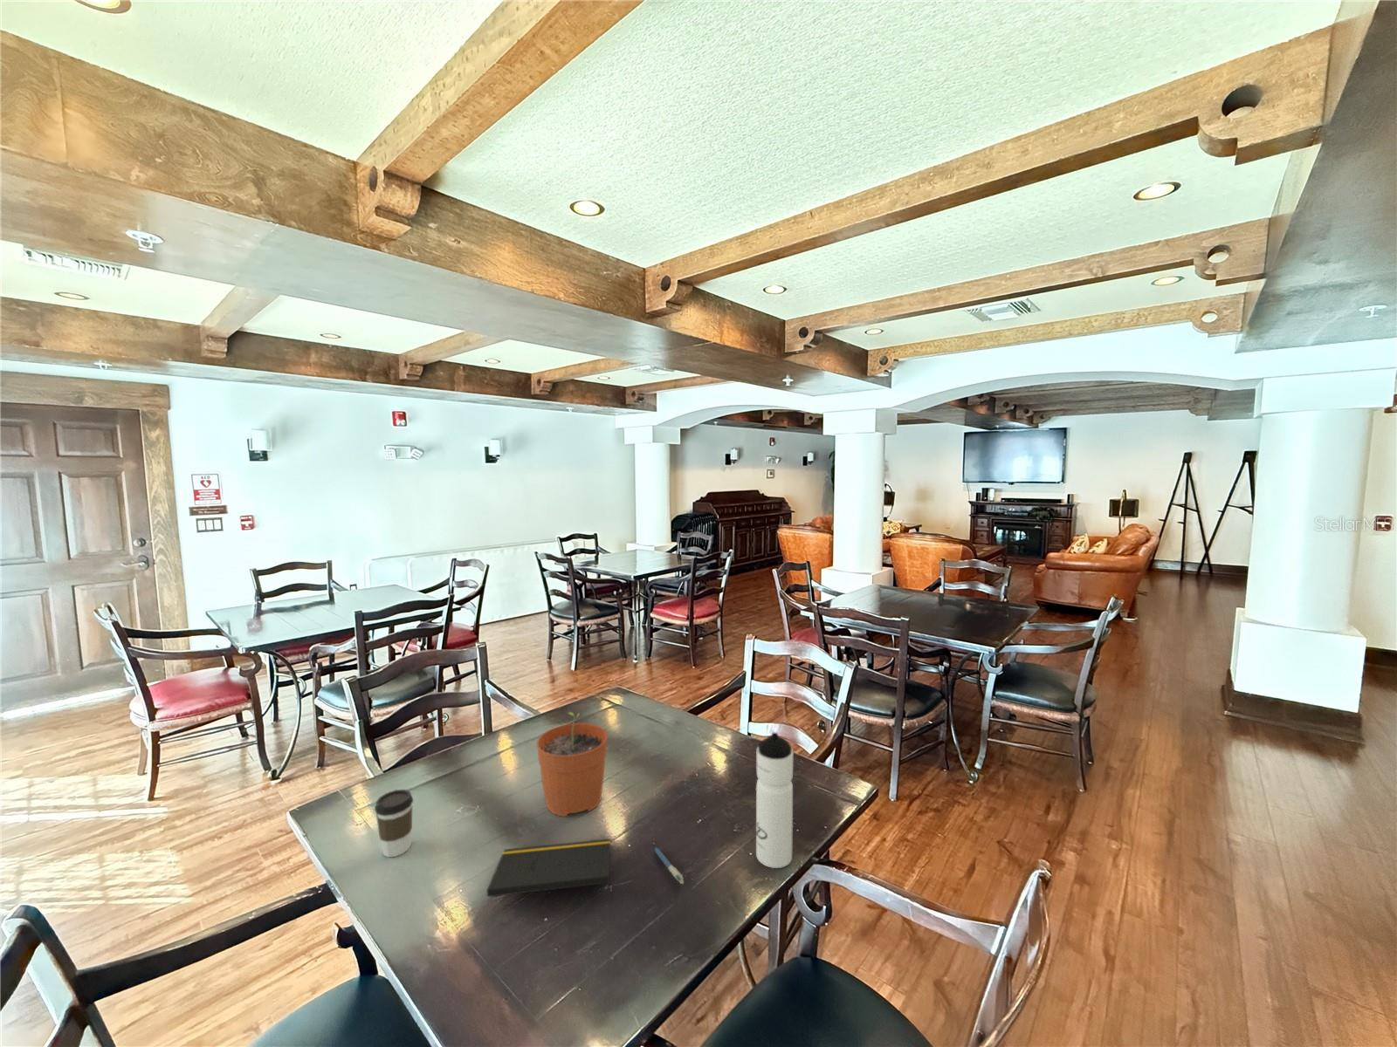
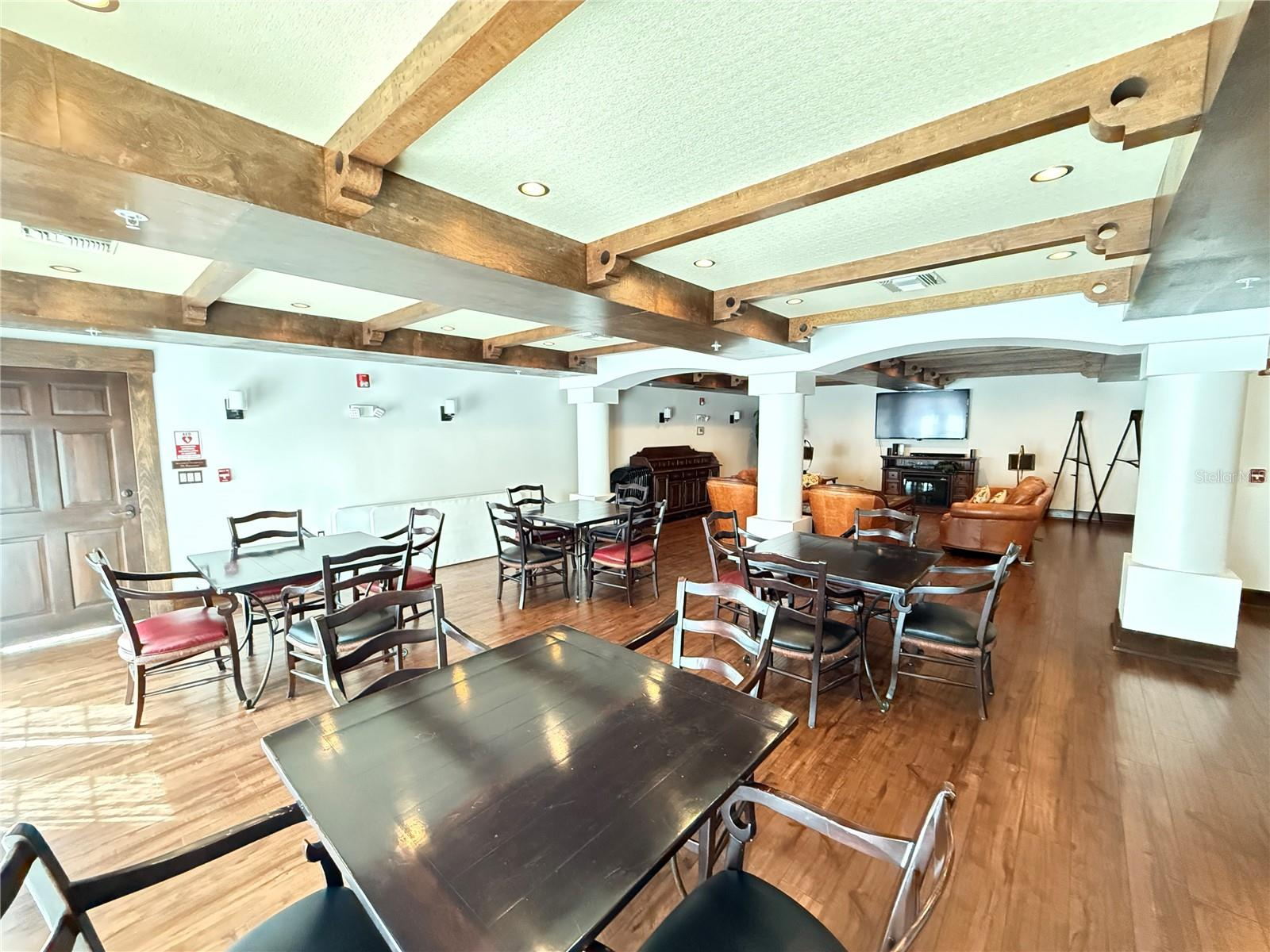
- notepad [486,838,614,897]
- pen [654,847,684,884]
- water bottle [756,732,794,869]
- coffee cup [374,789,414,858]
- plant pot [536,712,608,817]
